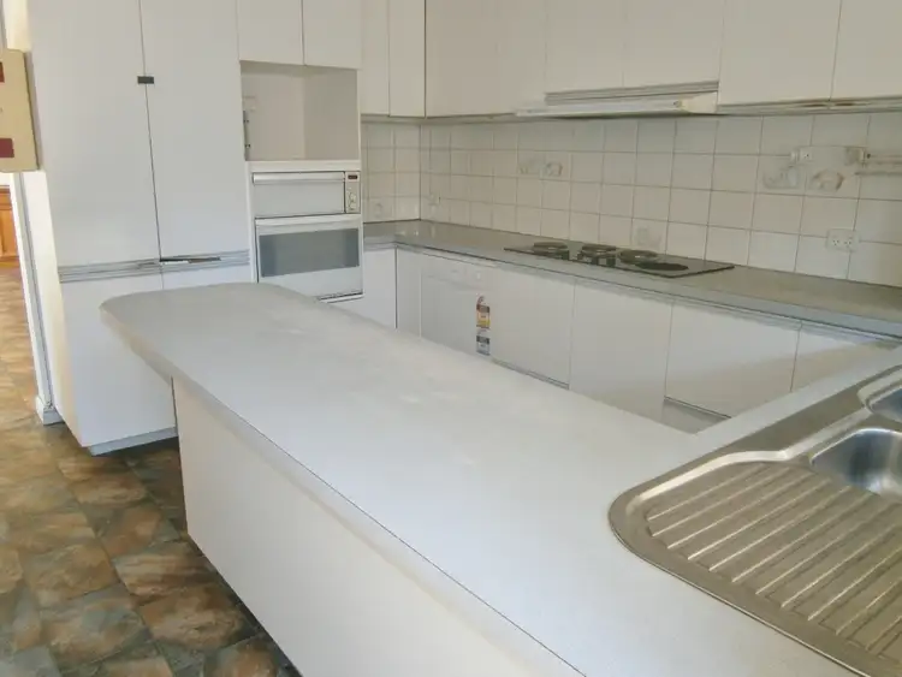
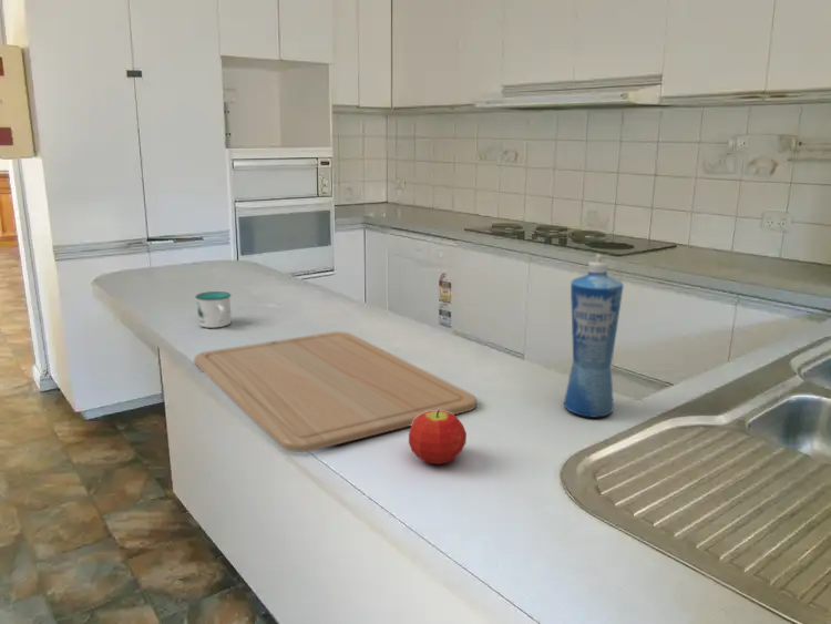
+ mug [194,290,233,329]
+ fruit [408,409,468,466]
+ squeeze bottle [563,253,625,419]
+ chopping board [193,330,478,453]
